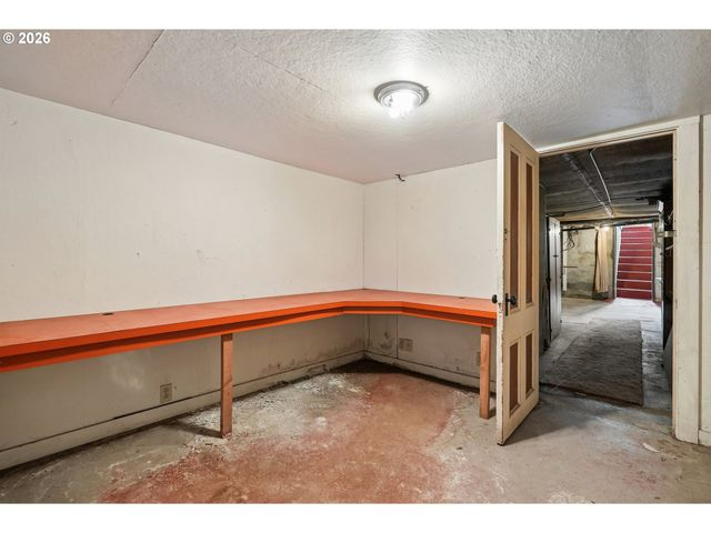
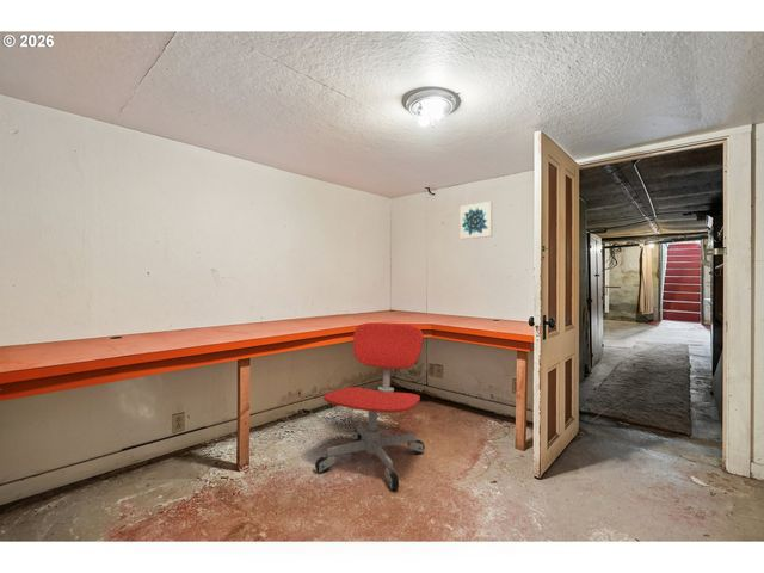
+ wall art [460,201,494,240]
+ office chair [314,321,426,491]
